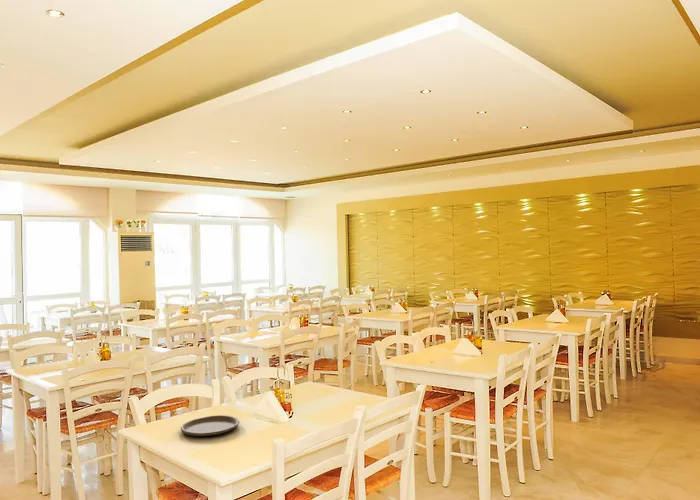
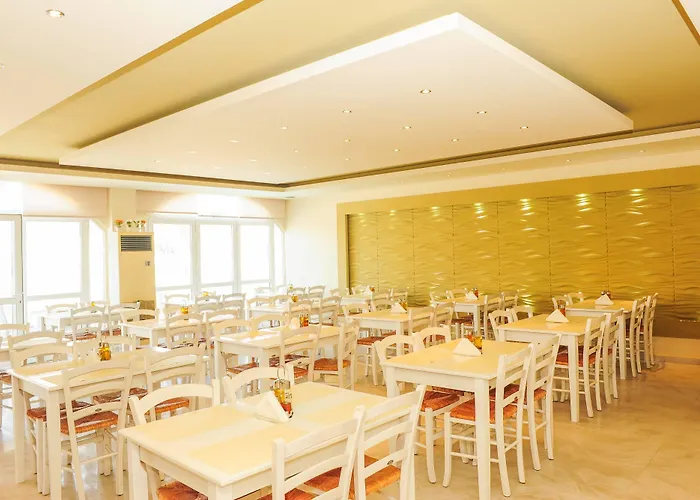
- plate [180,414,240,437]
